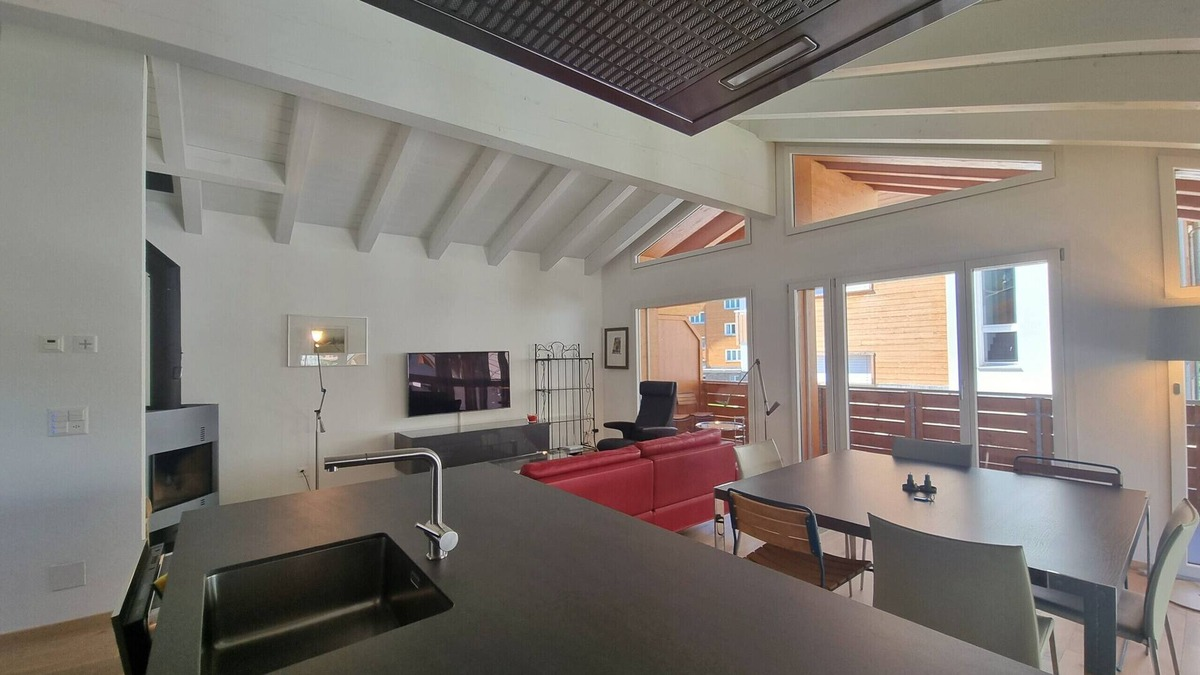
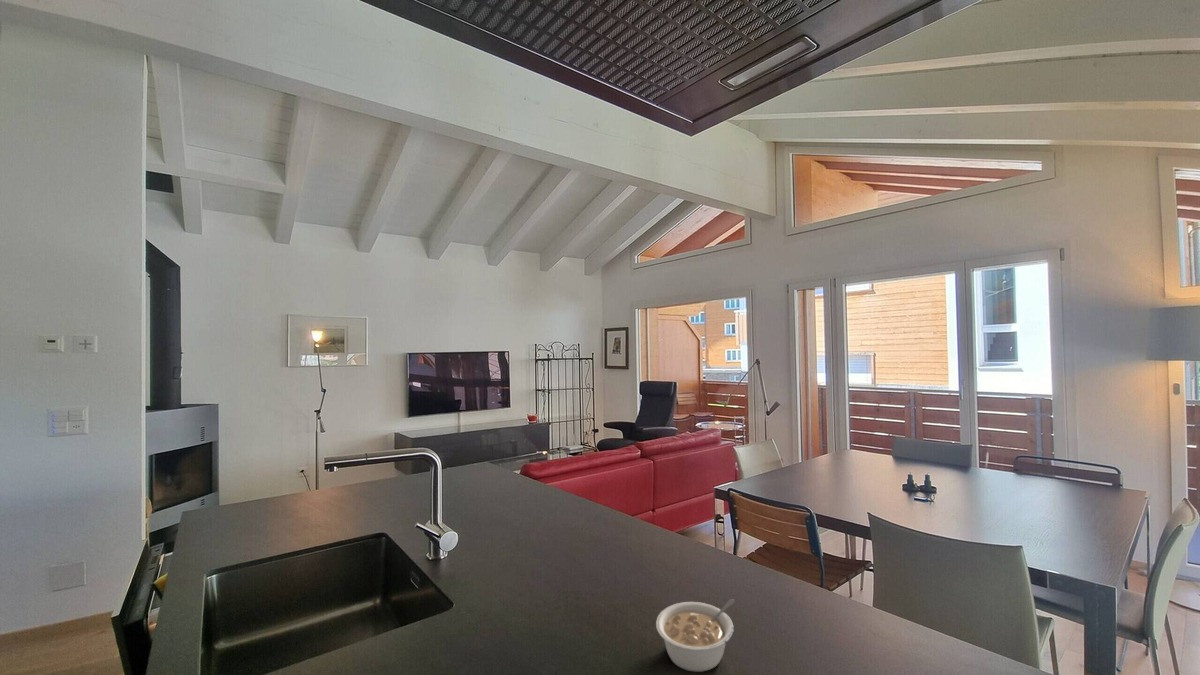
+ legume [655,598,736,673]
